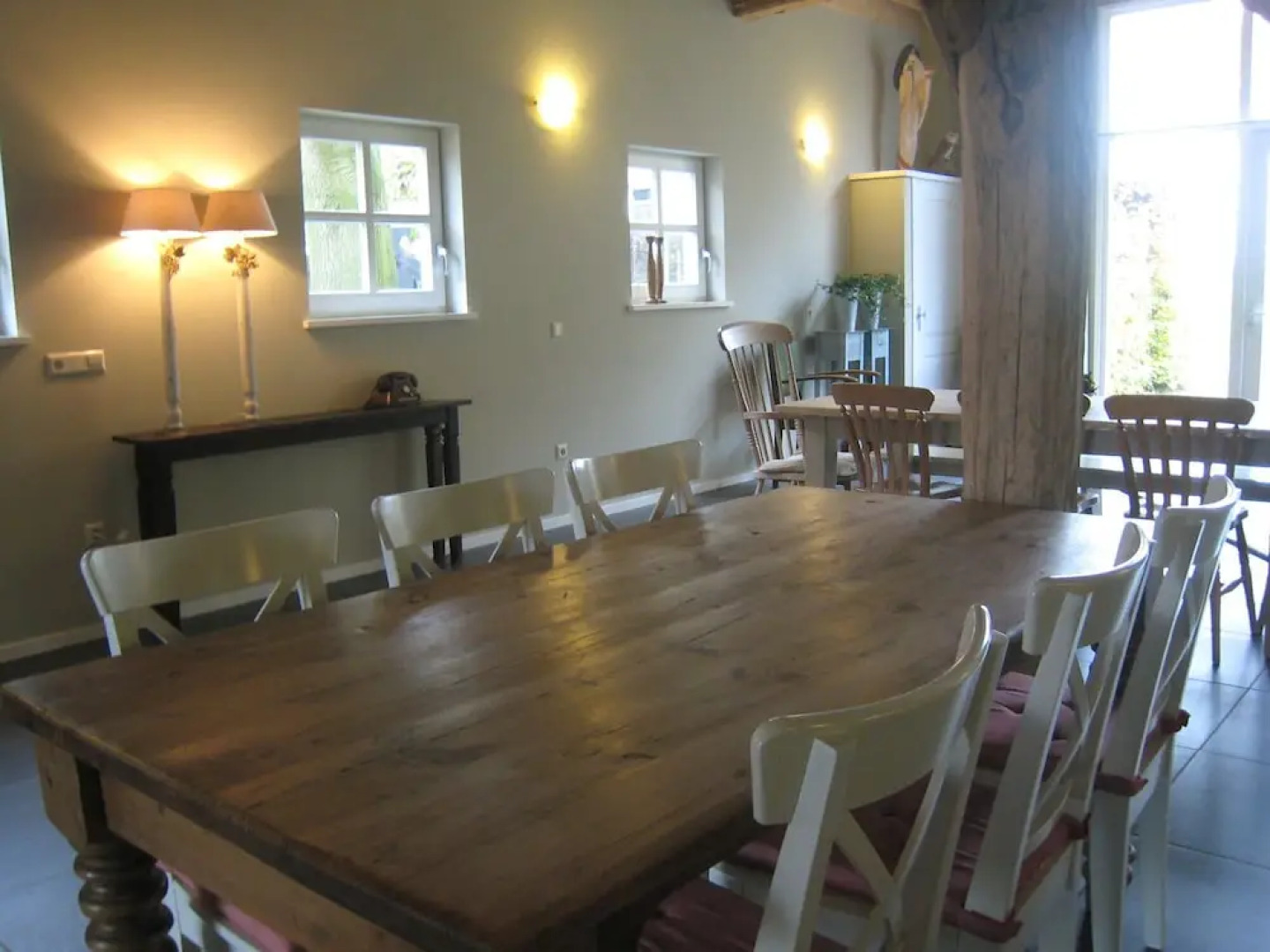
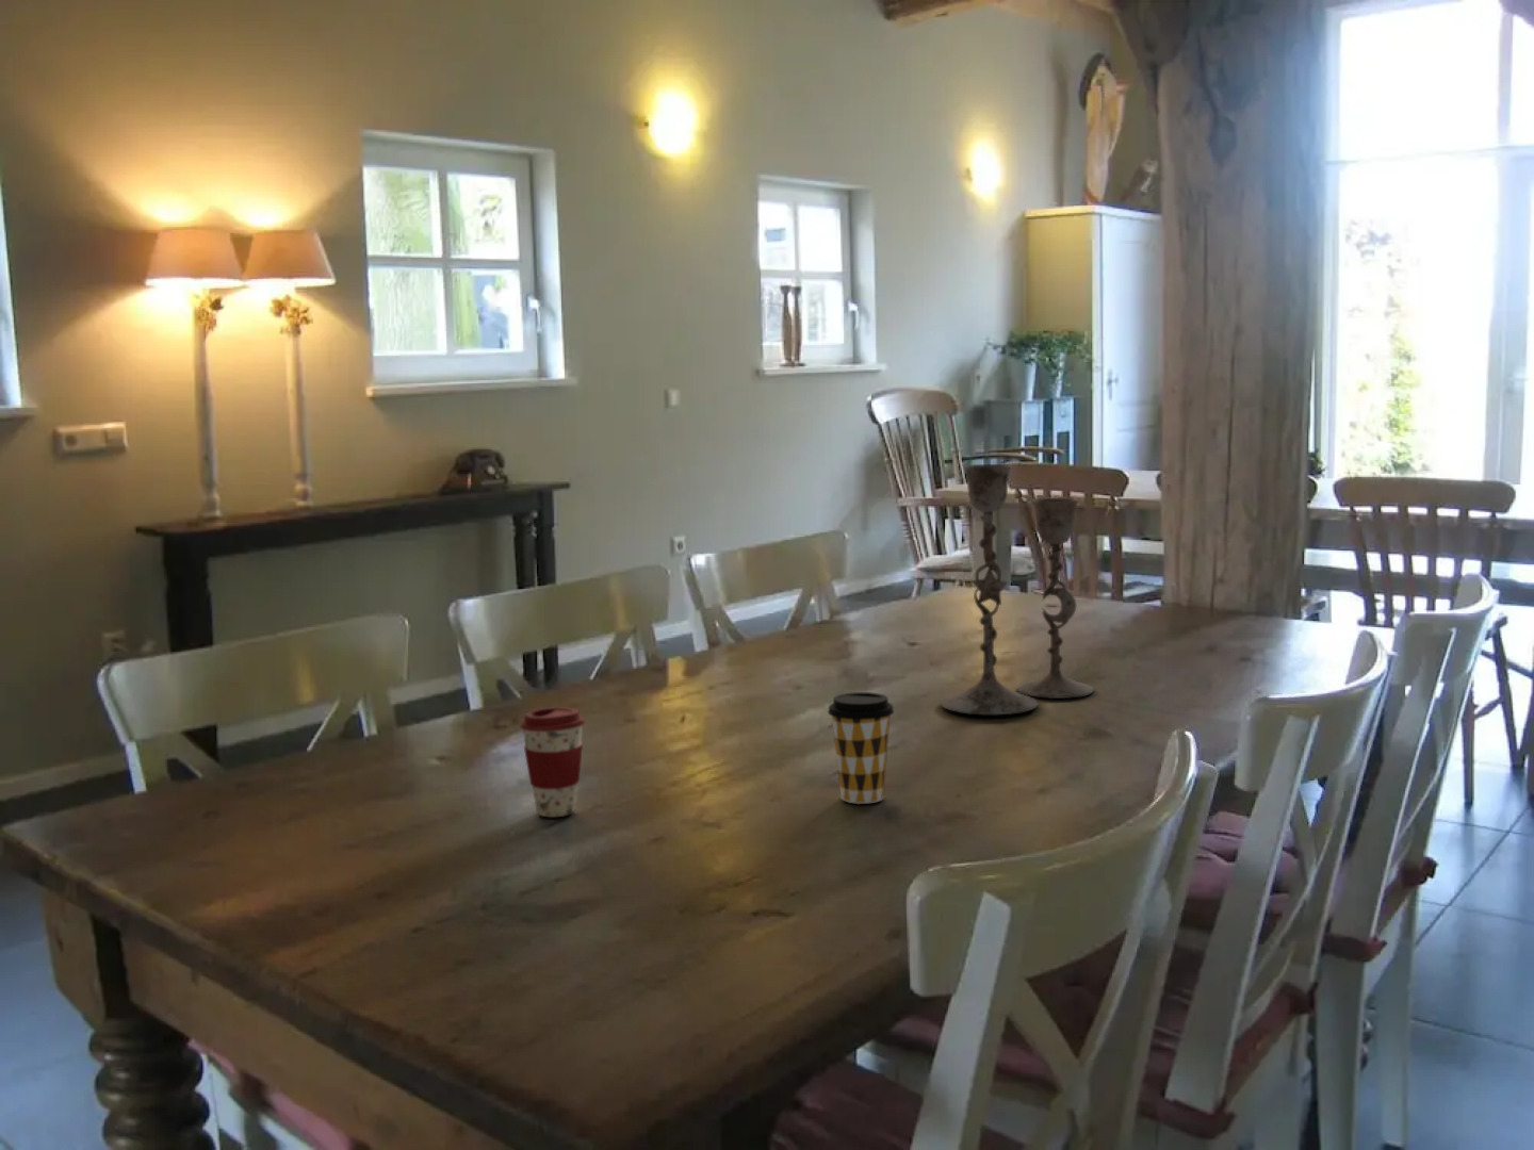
+ coffee cup [826,691,895,805]
+ candlestick [940,463,1096,715]
+ coffee cup [519,705,586,818]
